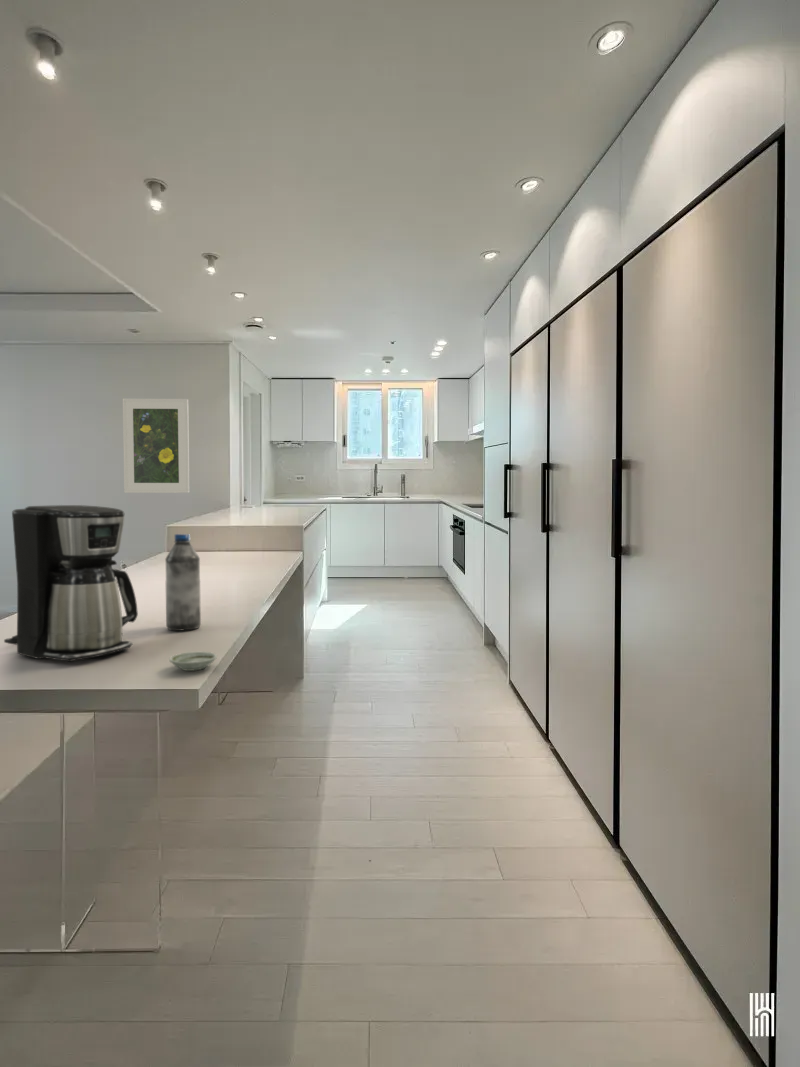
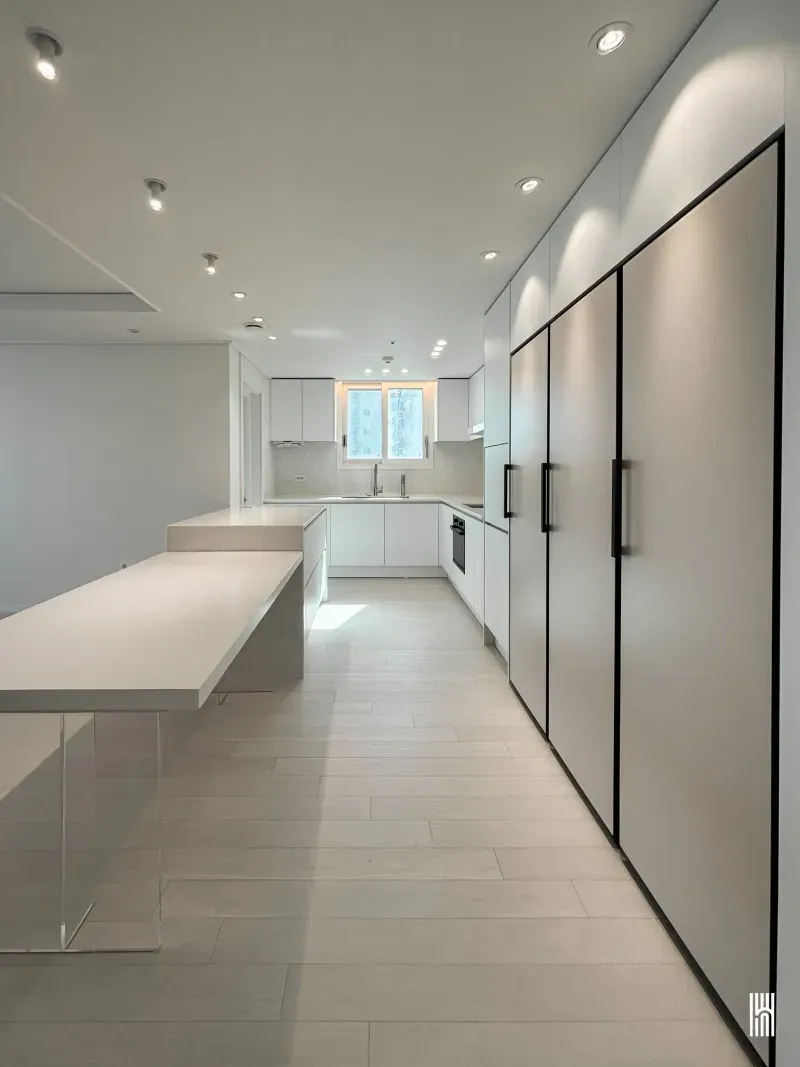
- water bottle [164,533,202,632]
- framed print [122,398,190,494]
- saucer [168,651,218,672]
- coffee maker [3,504,139,663]
